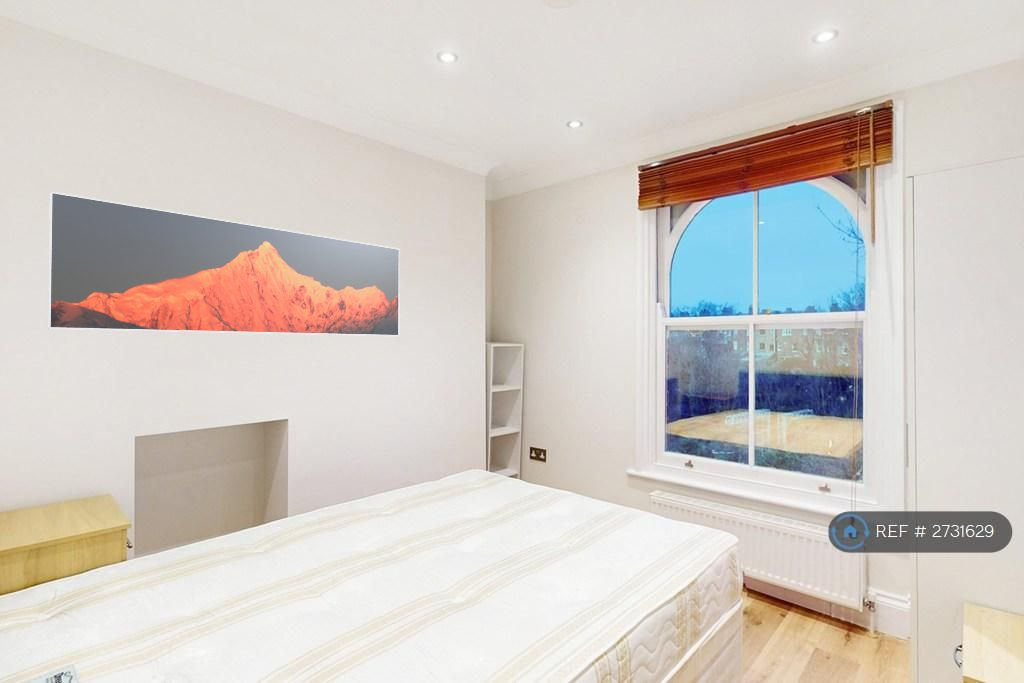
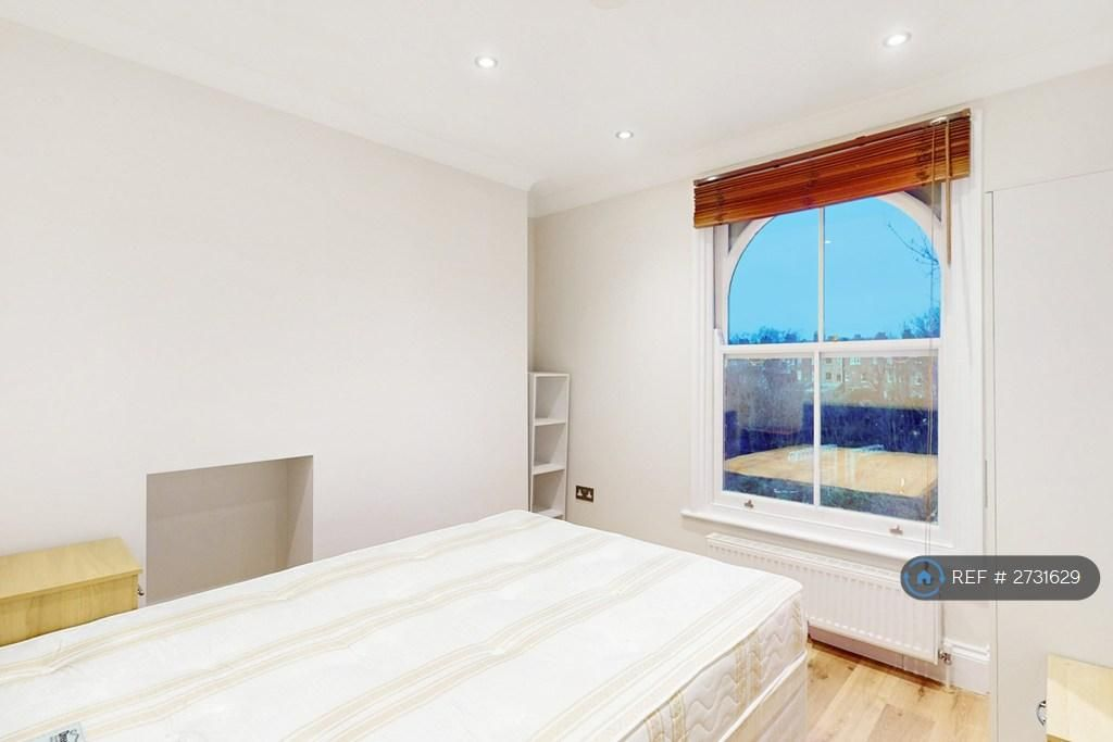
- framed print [47,191,401,337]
